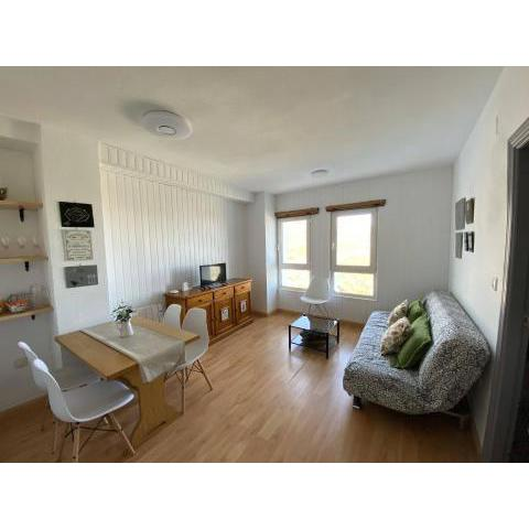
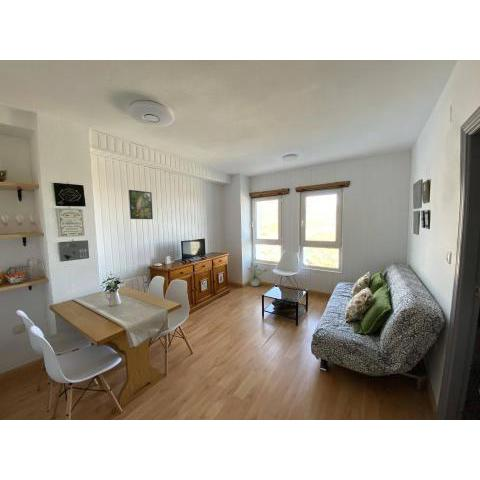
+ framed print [128,189,154,220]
+ potted plant [247,263,271,287]
